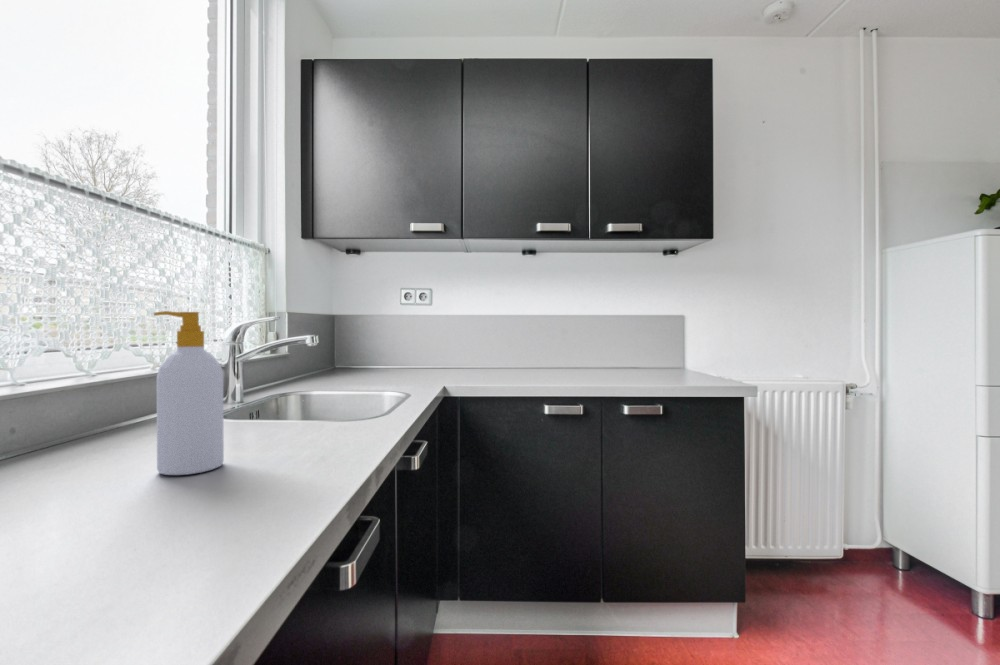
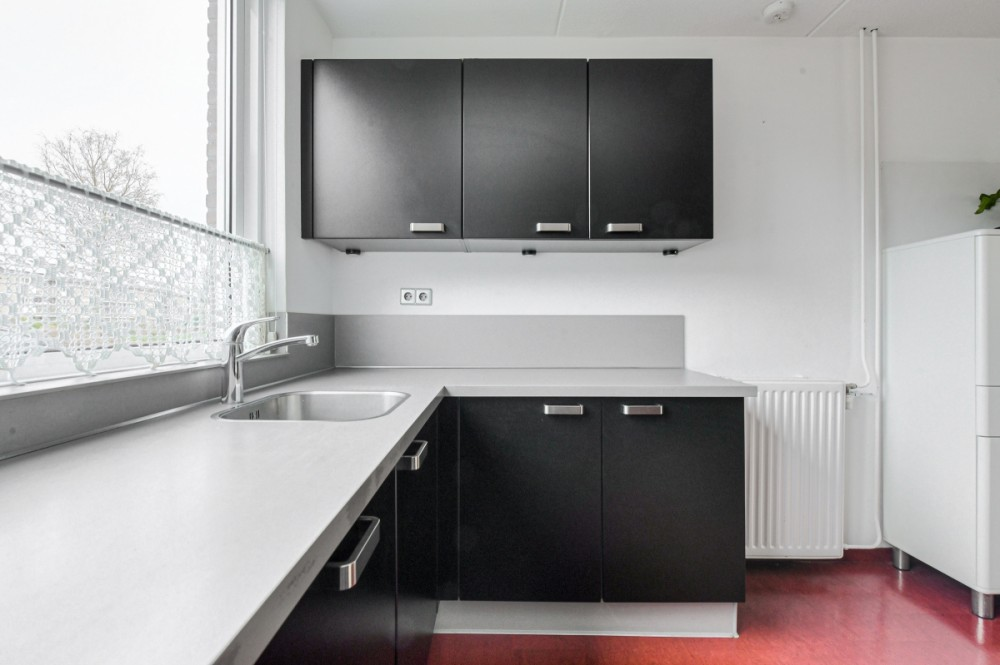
- soap bottle [153,310,225,476]
